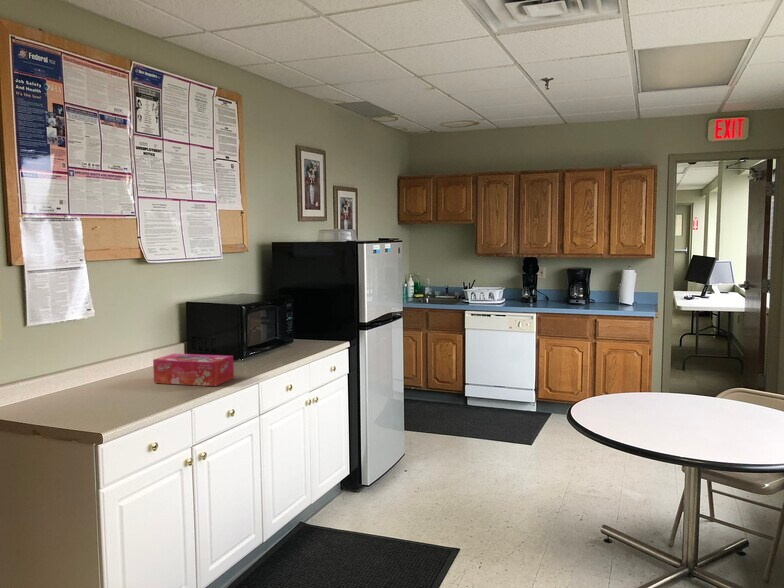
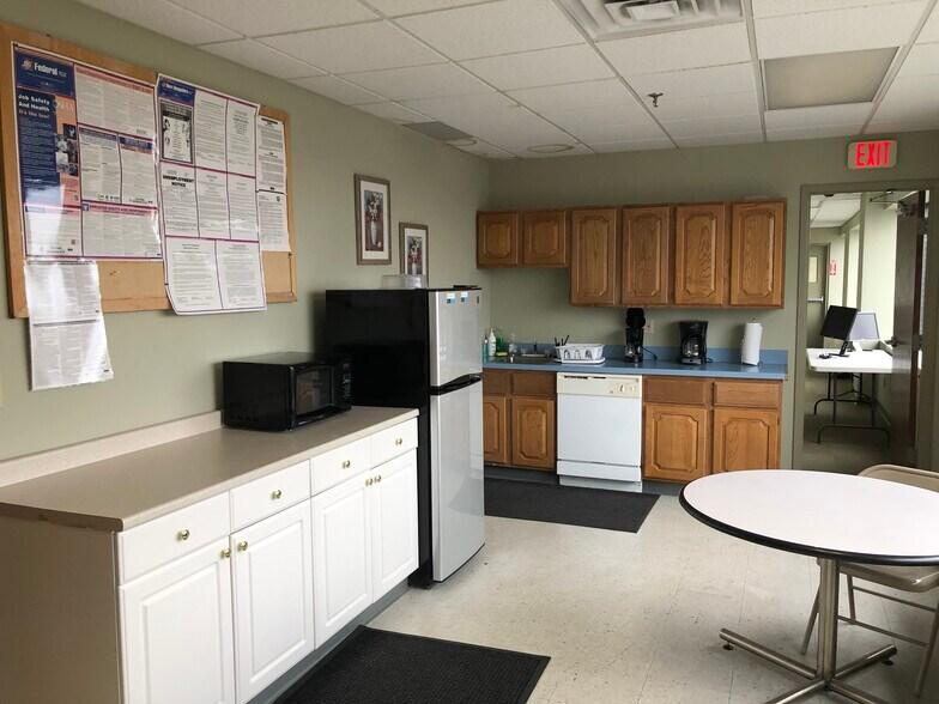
- tissue box [152,353,235,387]
